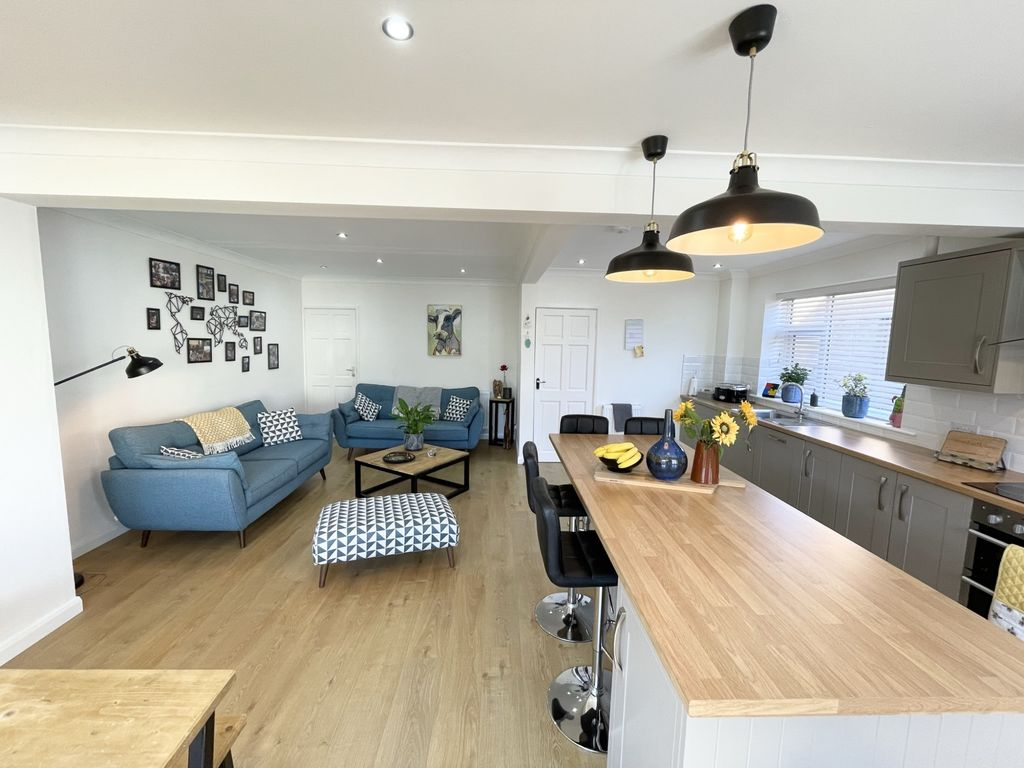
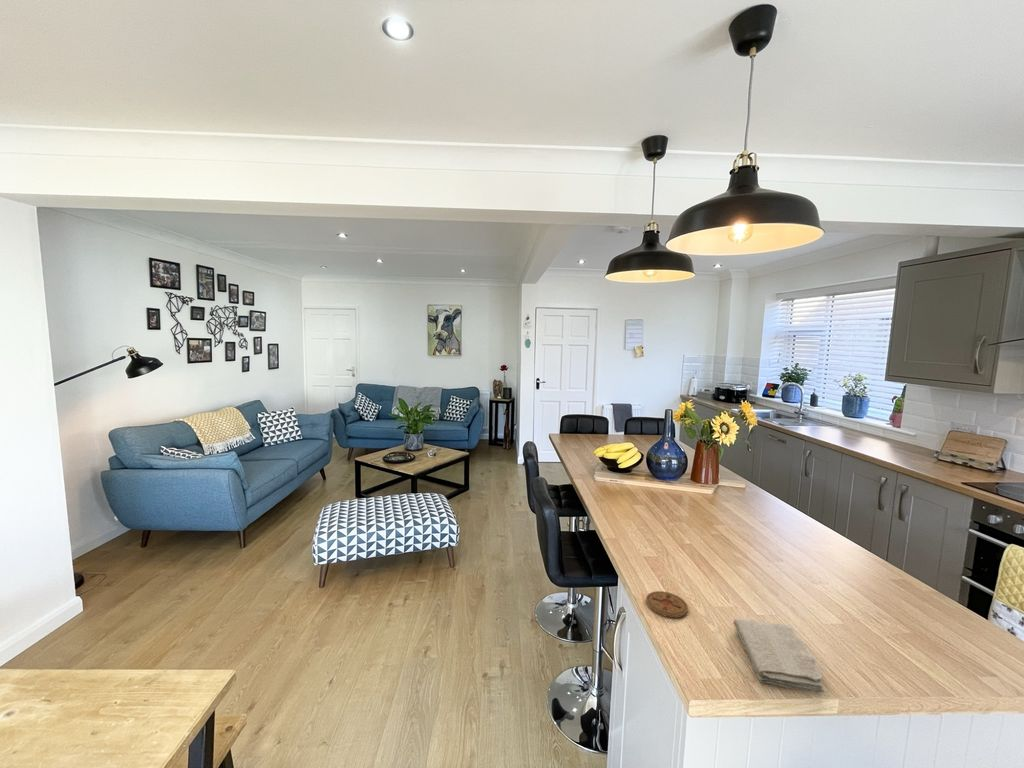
+ coaster [645,590,689,619]
+ washcloth [732,618,825,693]
